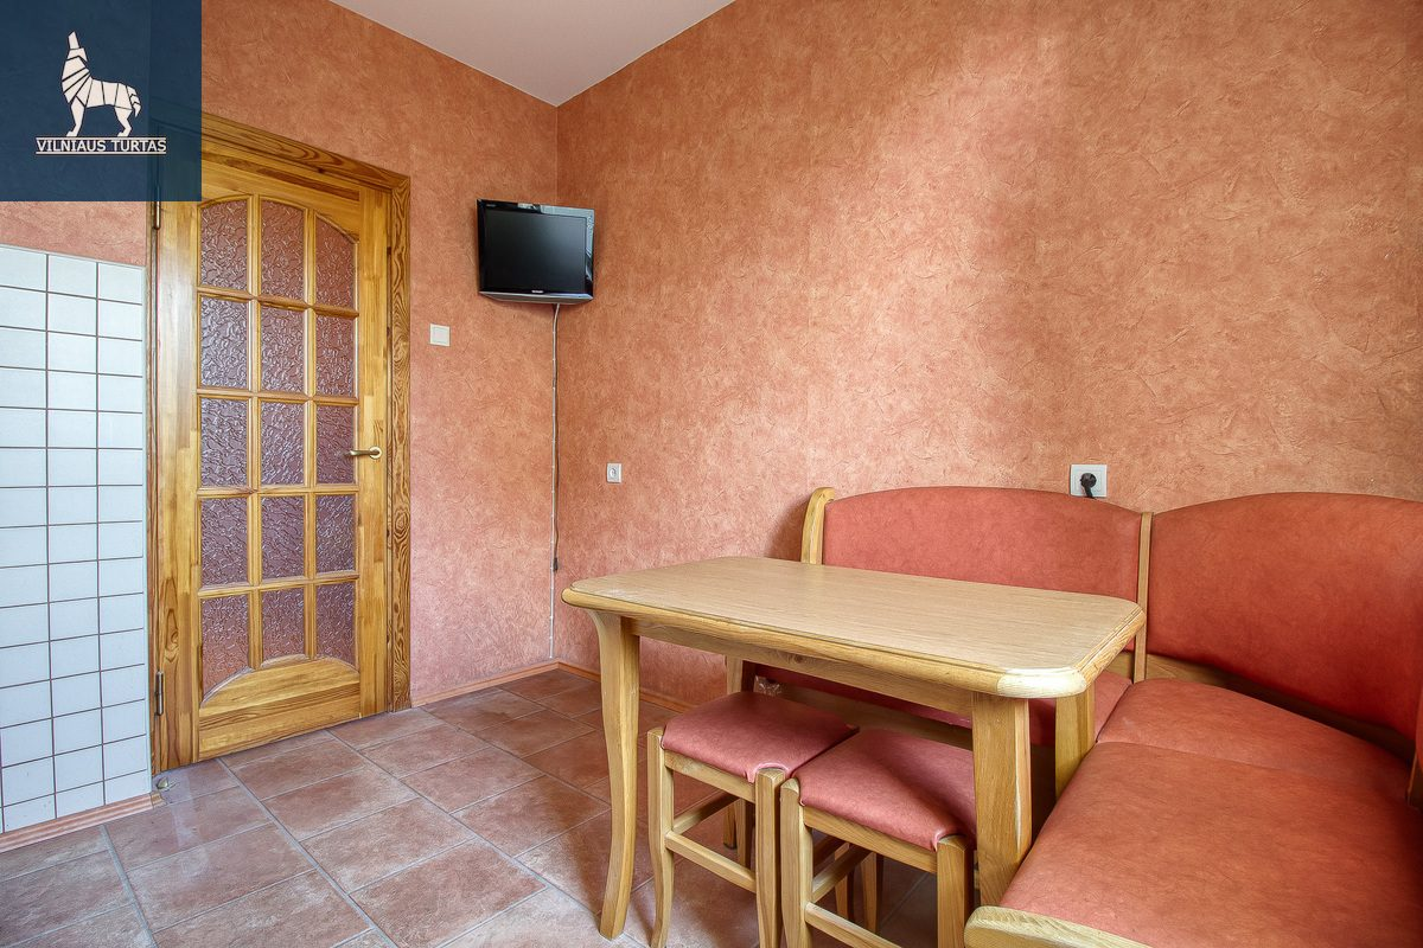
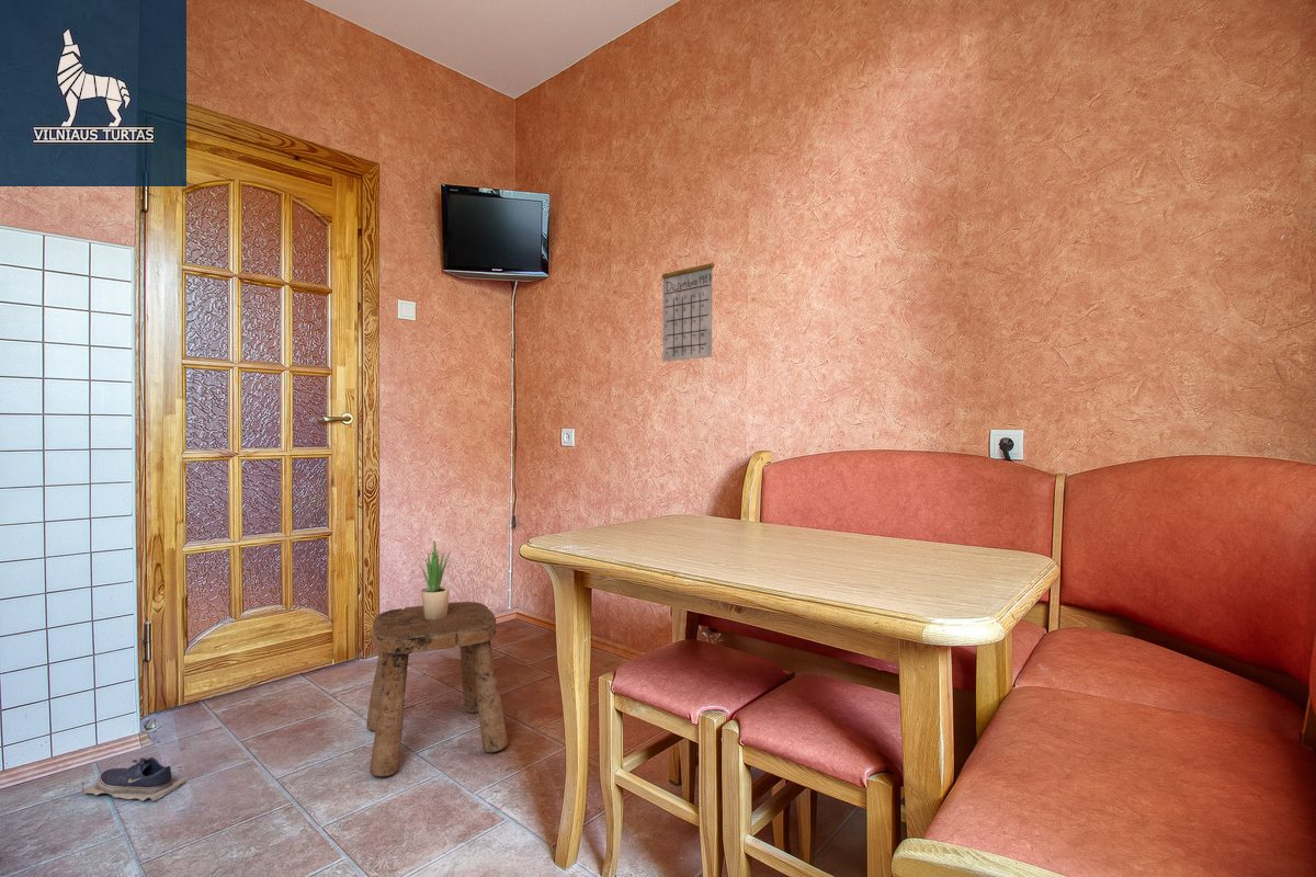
+ calendar [661,248,715,363]
+ shoe [80,756,186,802]
+ stool [365,601,509,778]
+ potted plant [419,540,451,619]
